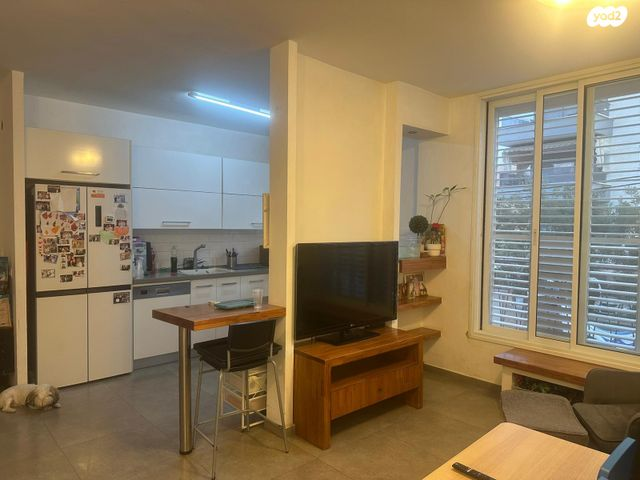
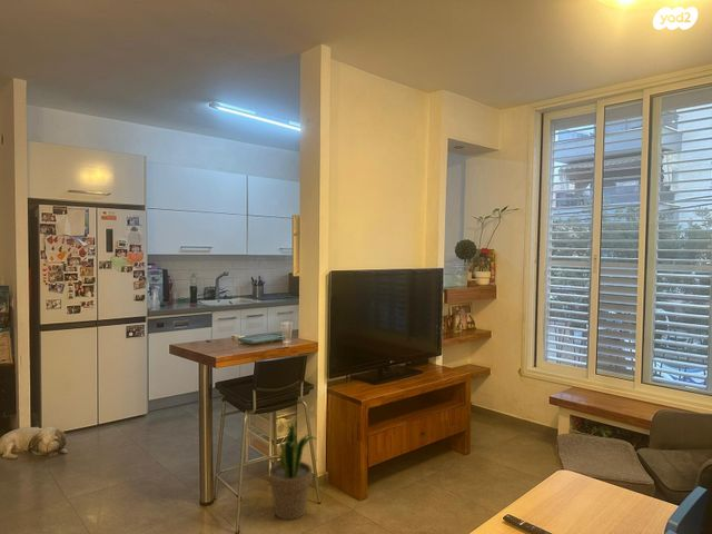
+ potted plant [268,423,318,521]
